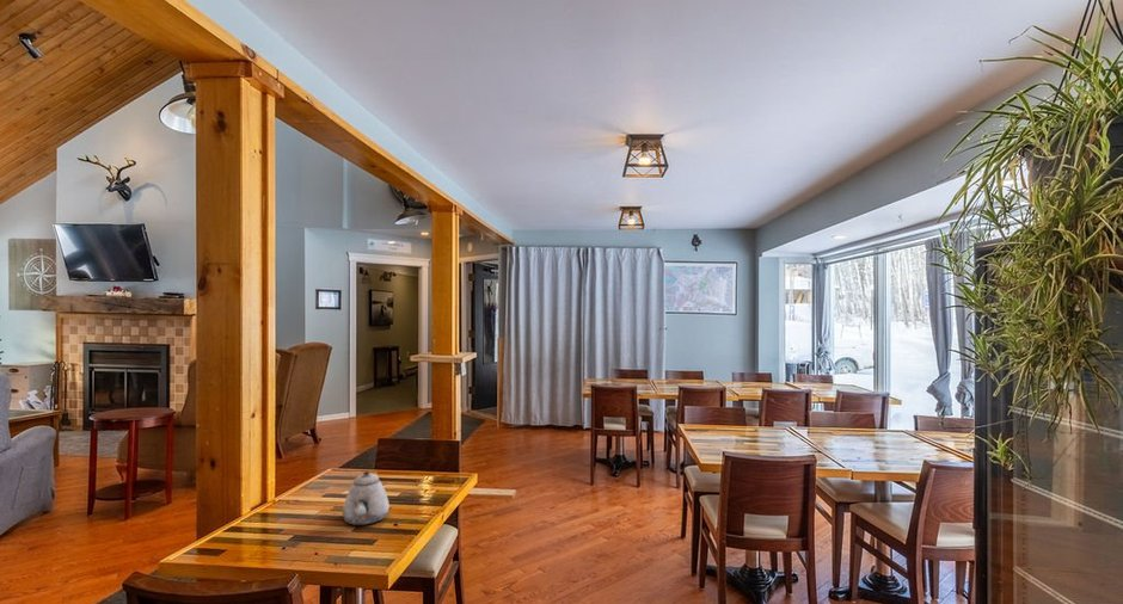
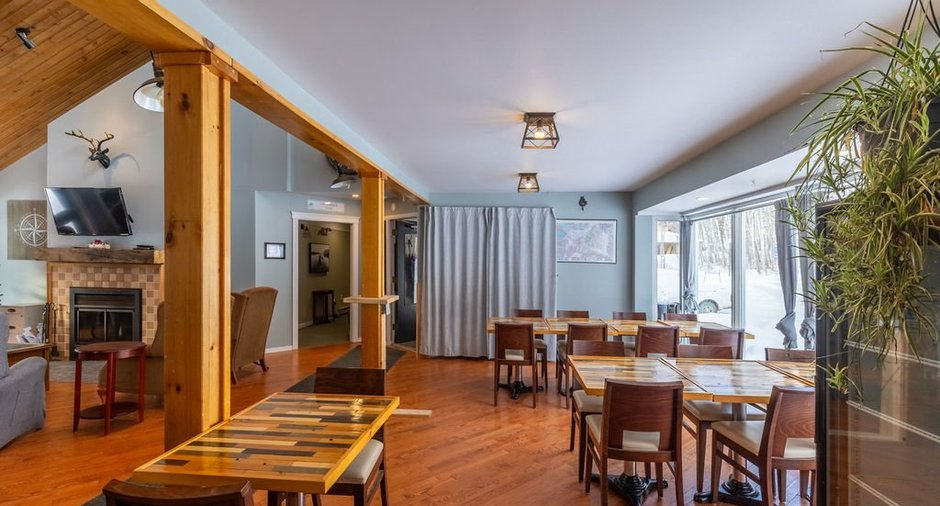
- teapot [342,470,391,526]
